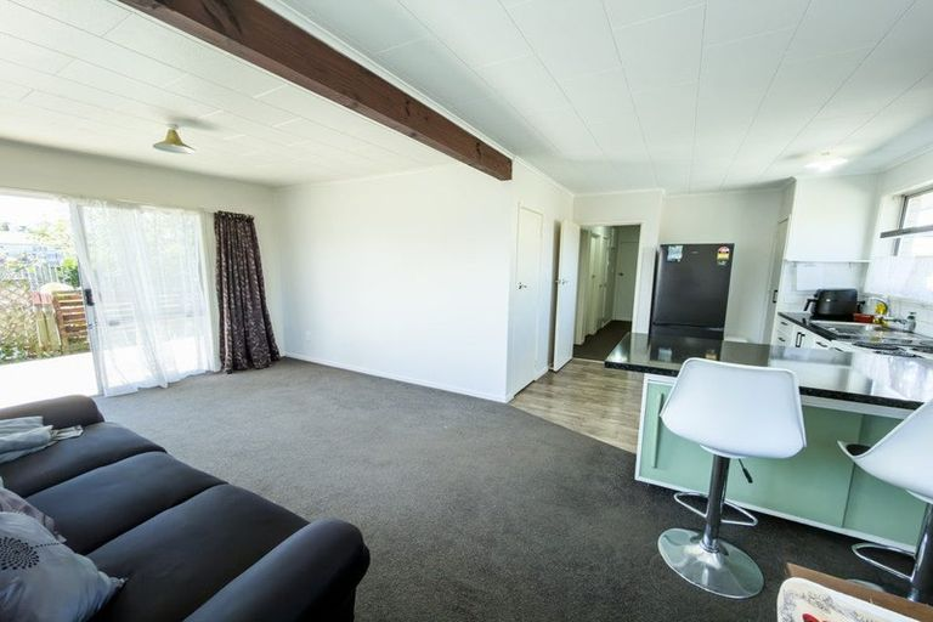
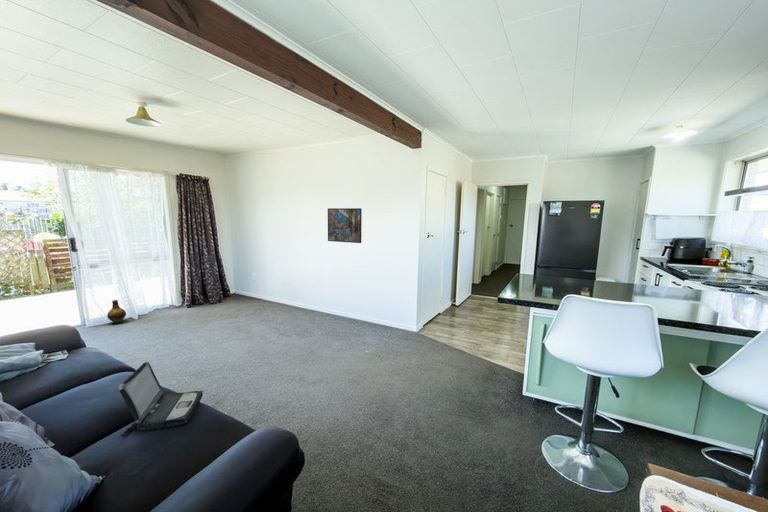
+ ceramic jug [106,299,127,324]
+ laptop [118,361,204,438]
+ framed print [327,207,363,244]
